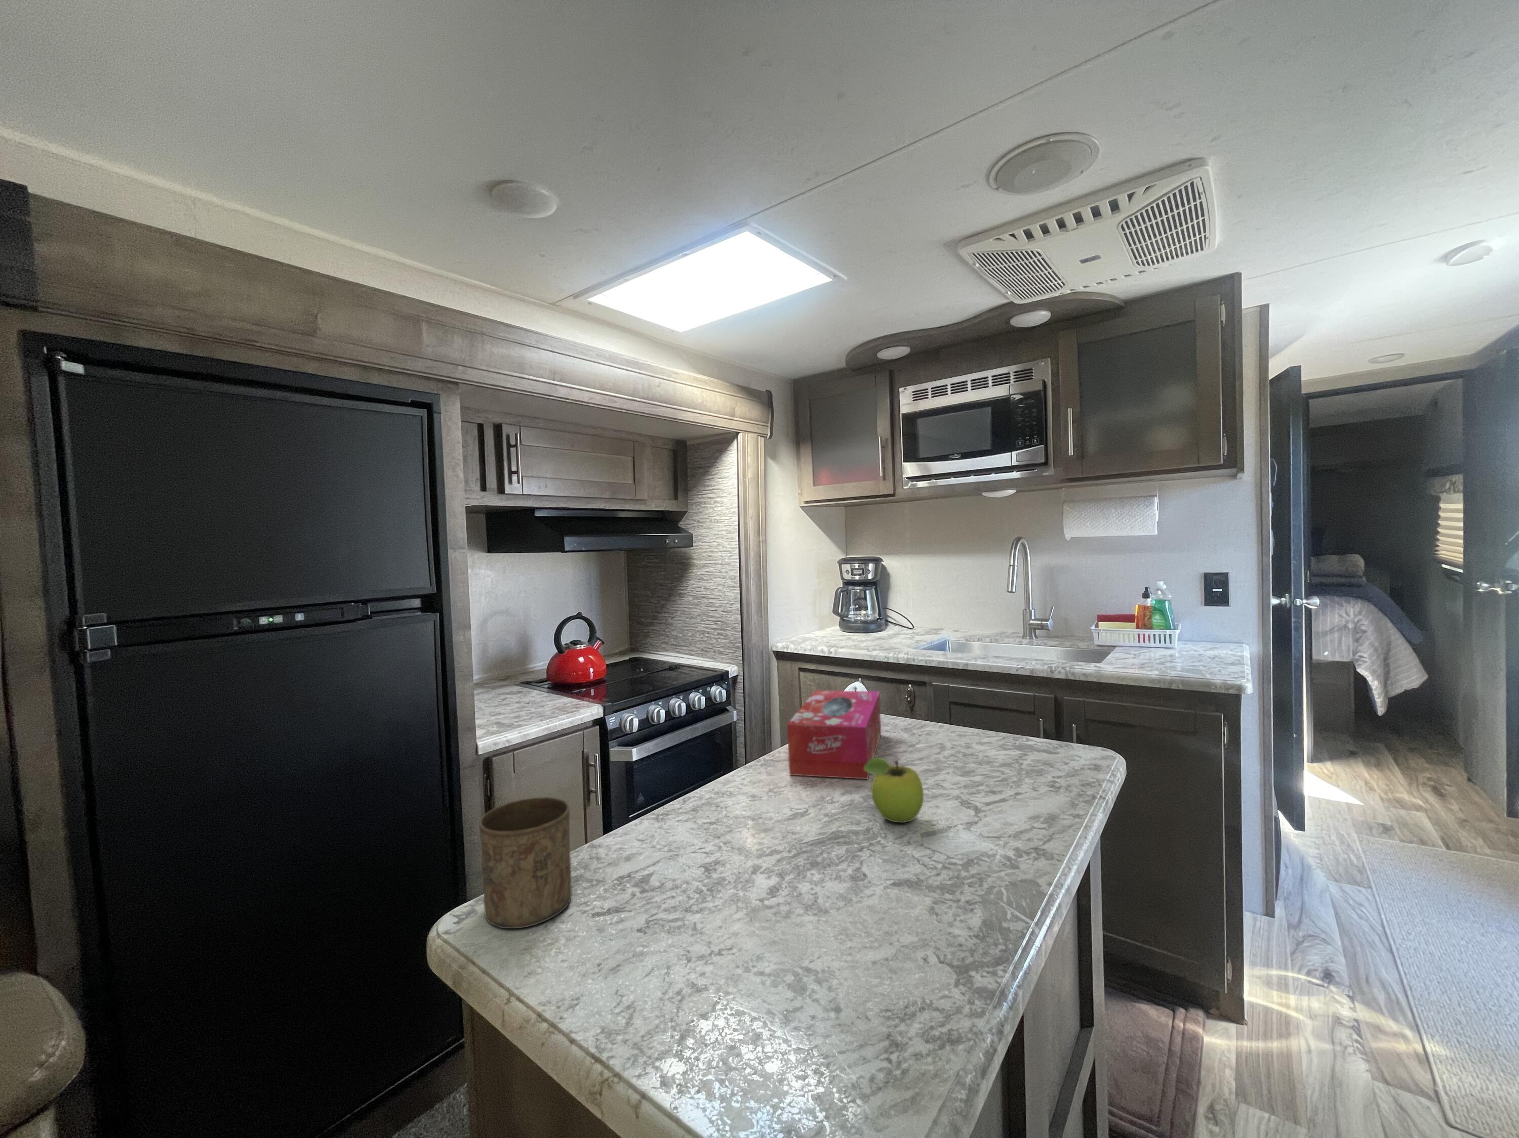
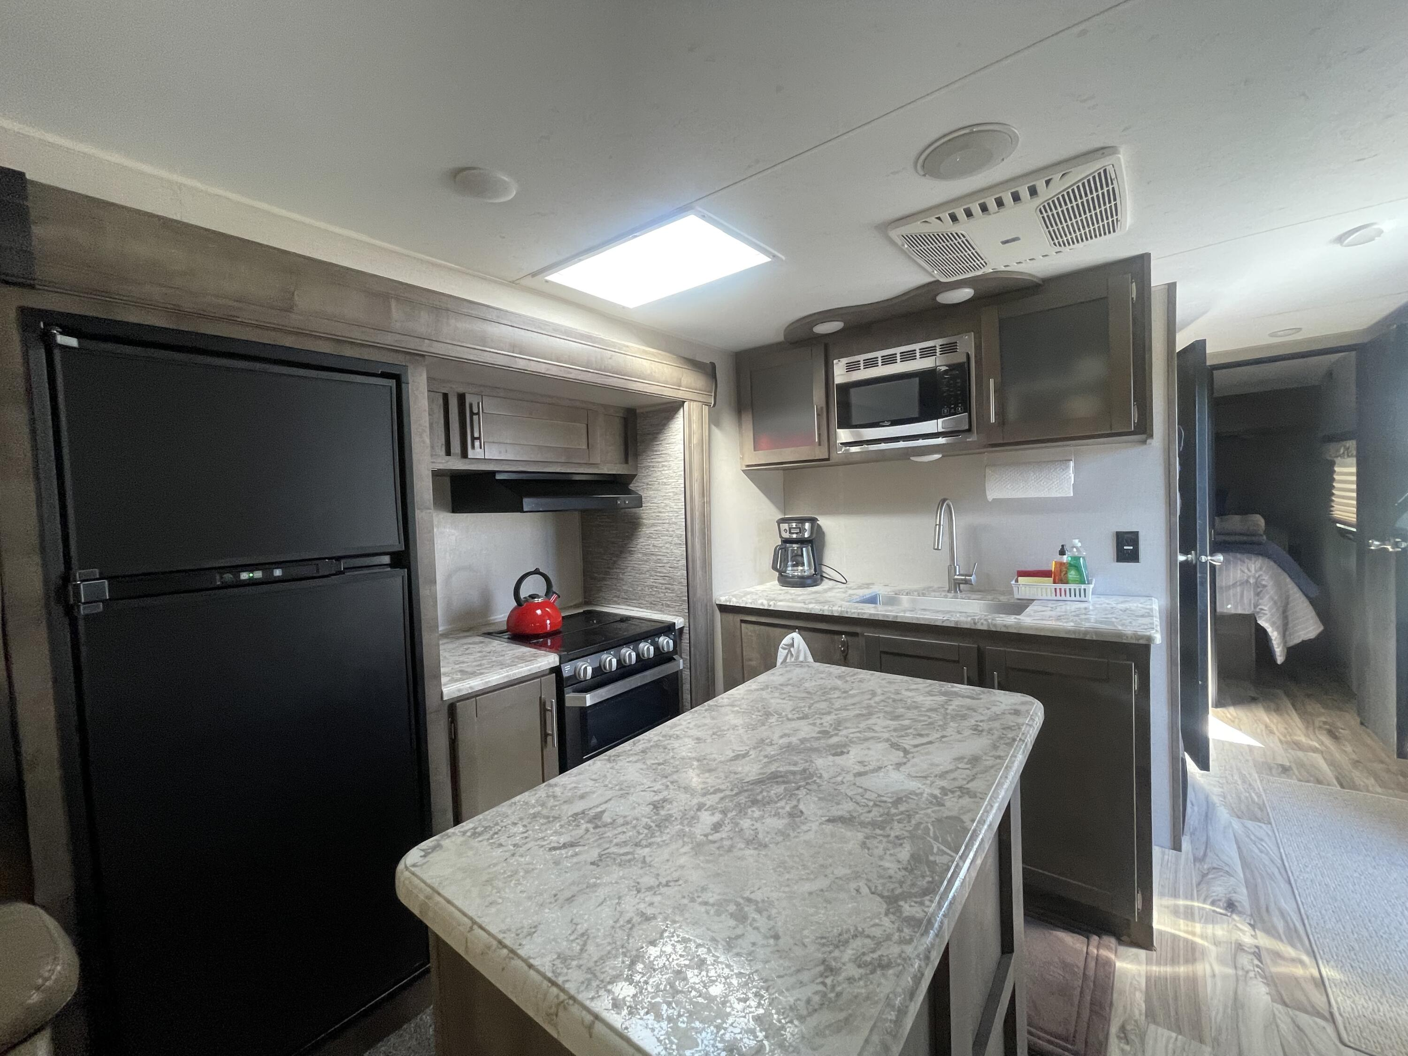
- cup [478,796,572,929]
- fruit [864,757,925,824]
- tissue box [786,690,881,779]
